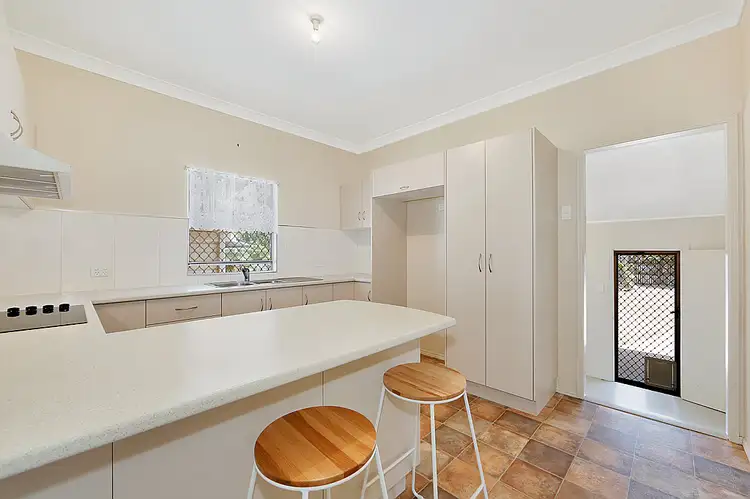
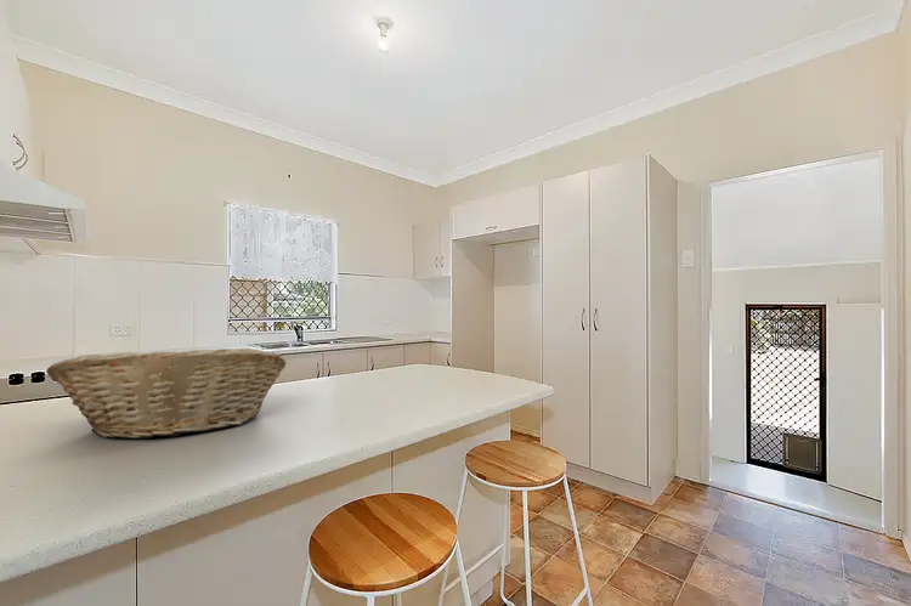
+ fruit basket [45,347,287,440]
